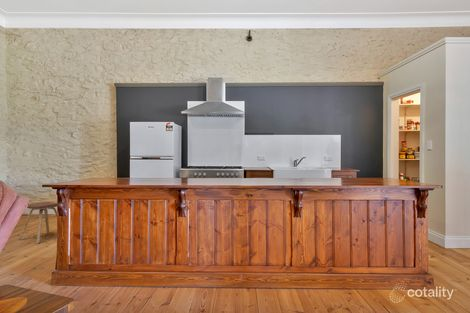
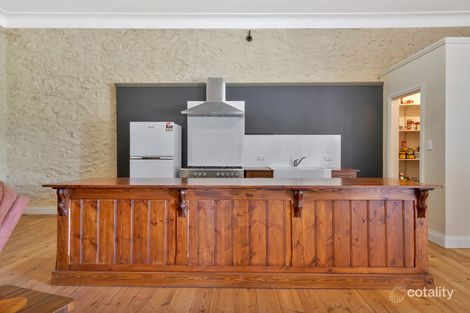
- music stool [18,201,58,245]
